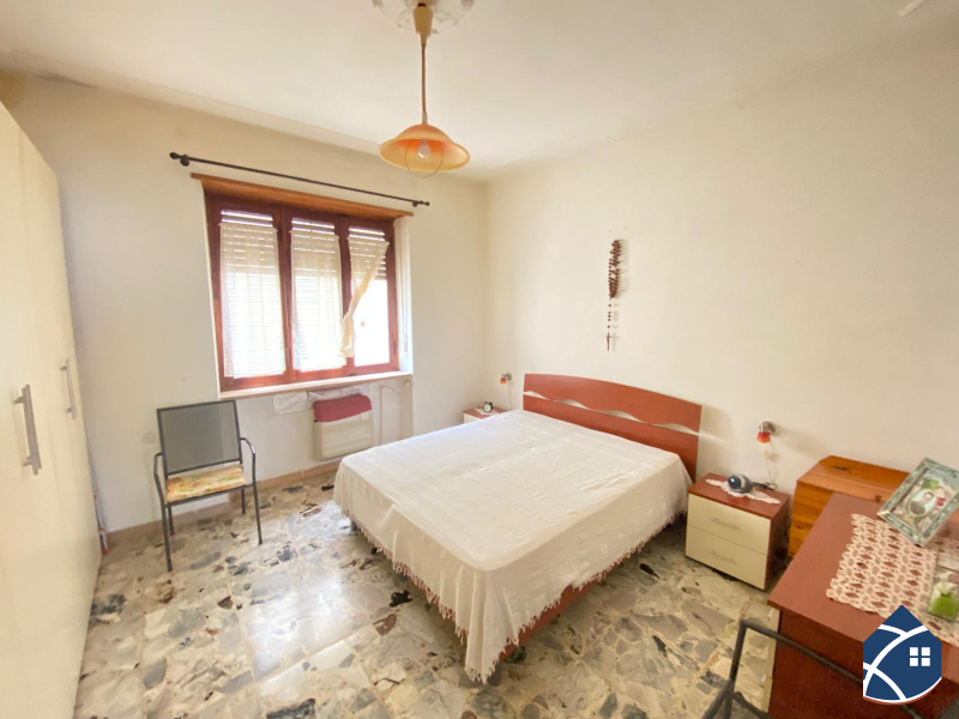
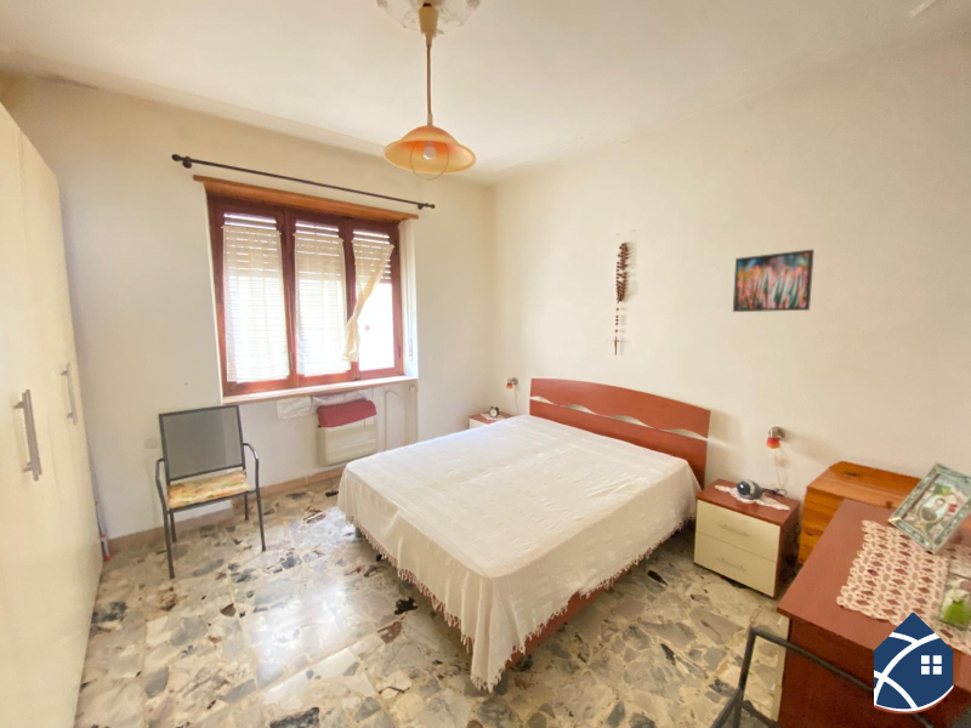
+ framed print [732,249,816,313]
